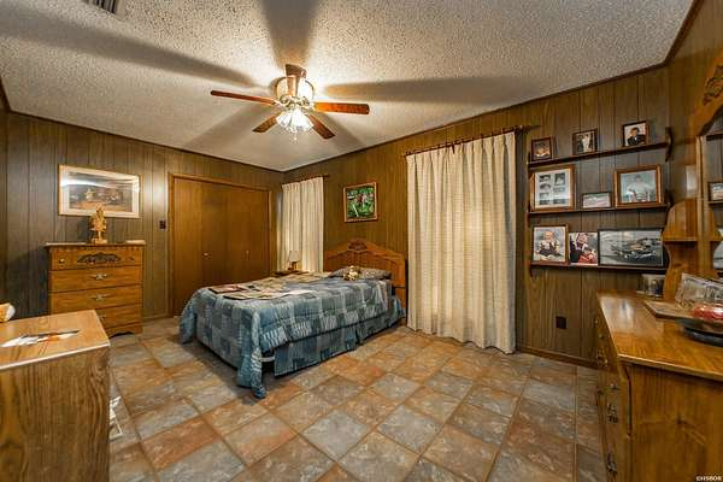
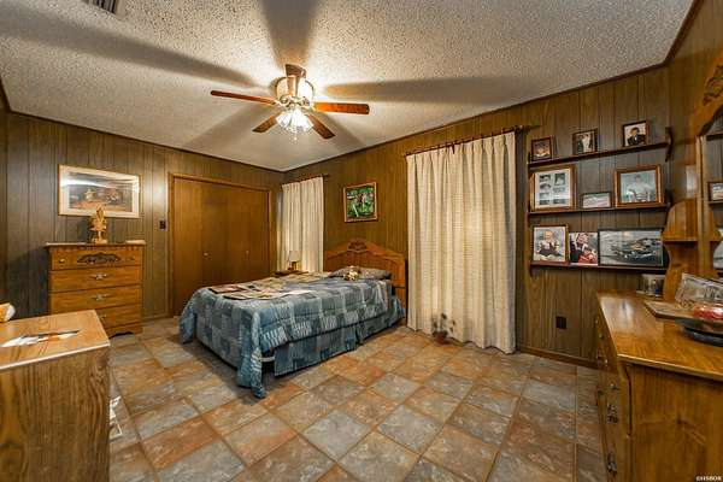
+ potted plant [428,312,457,345]
